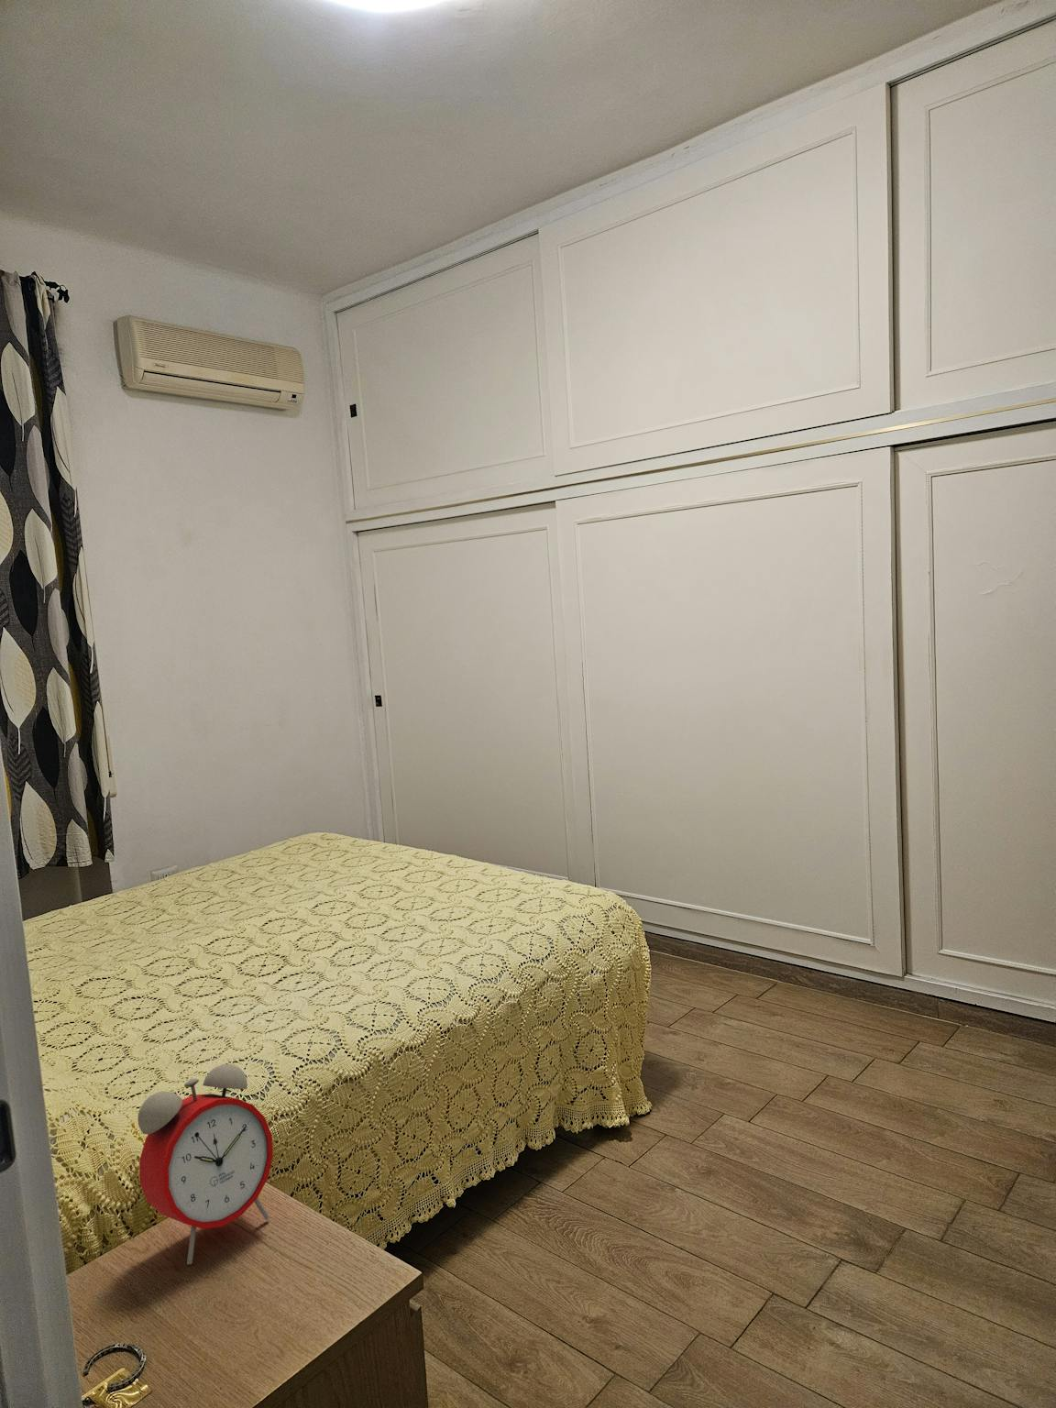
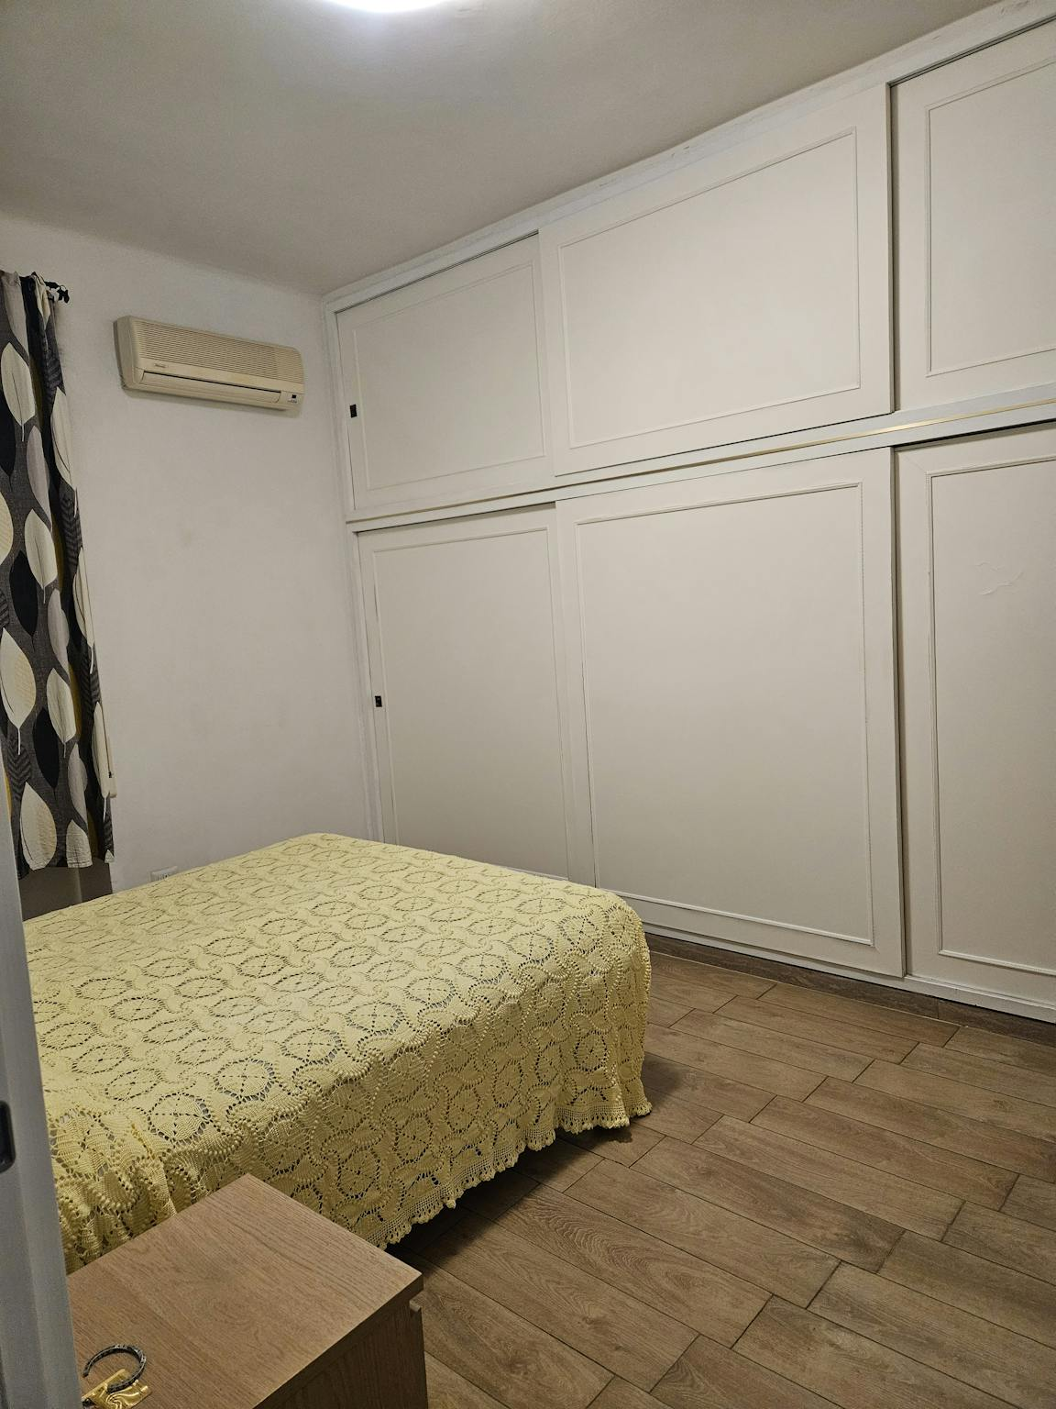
- alarm clock [136,1063,274,1265]
